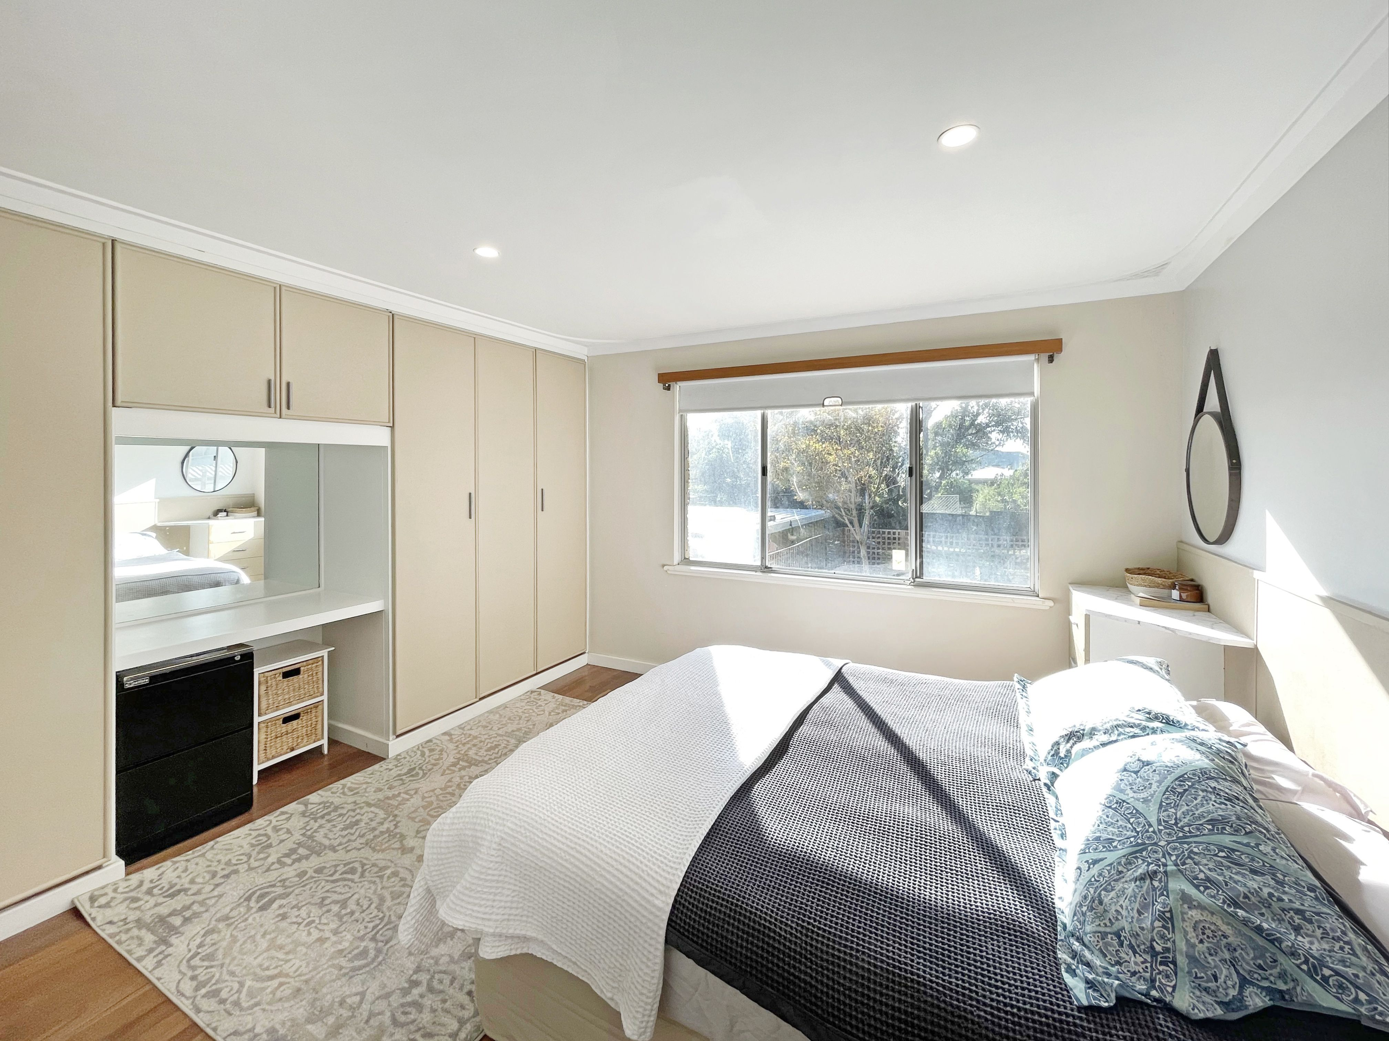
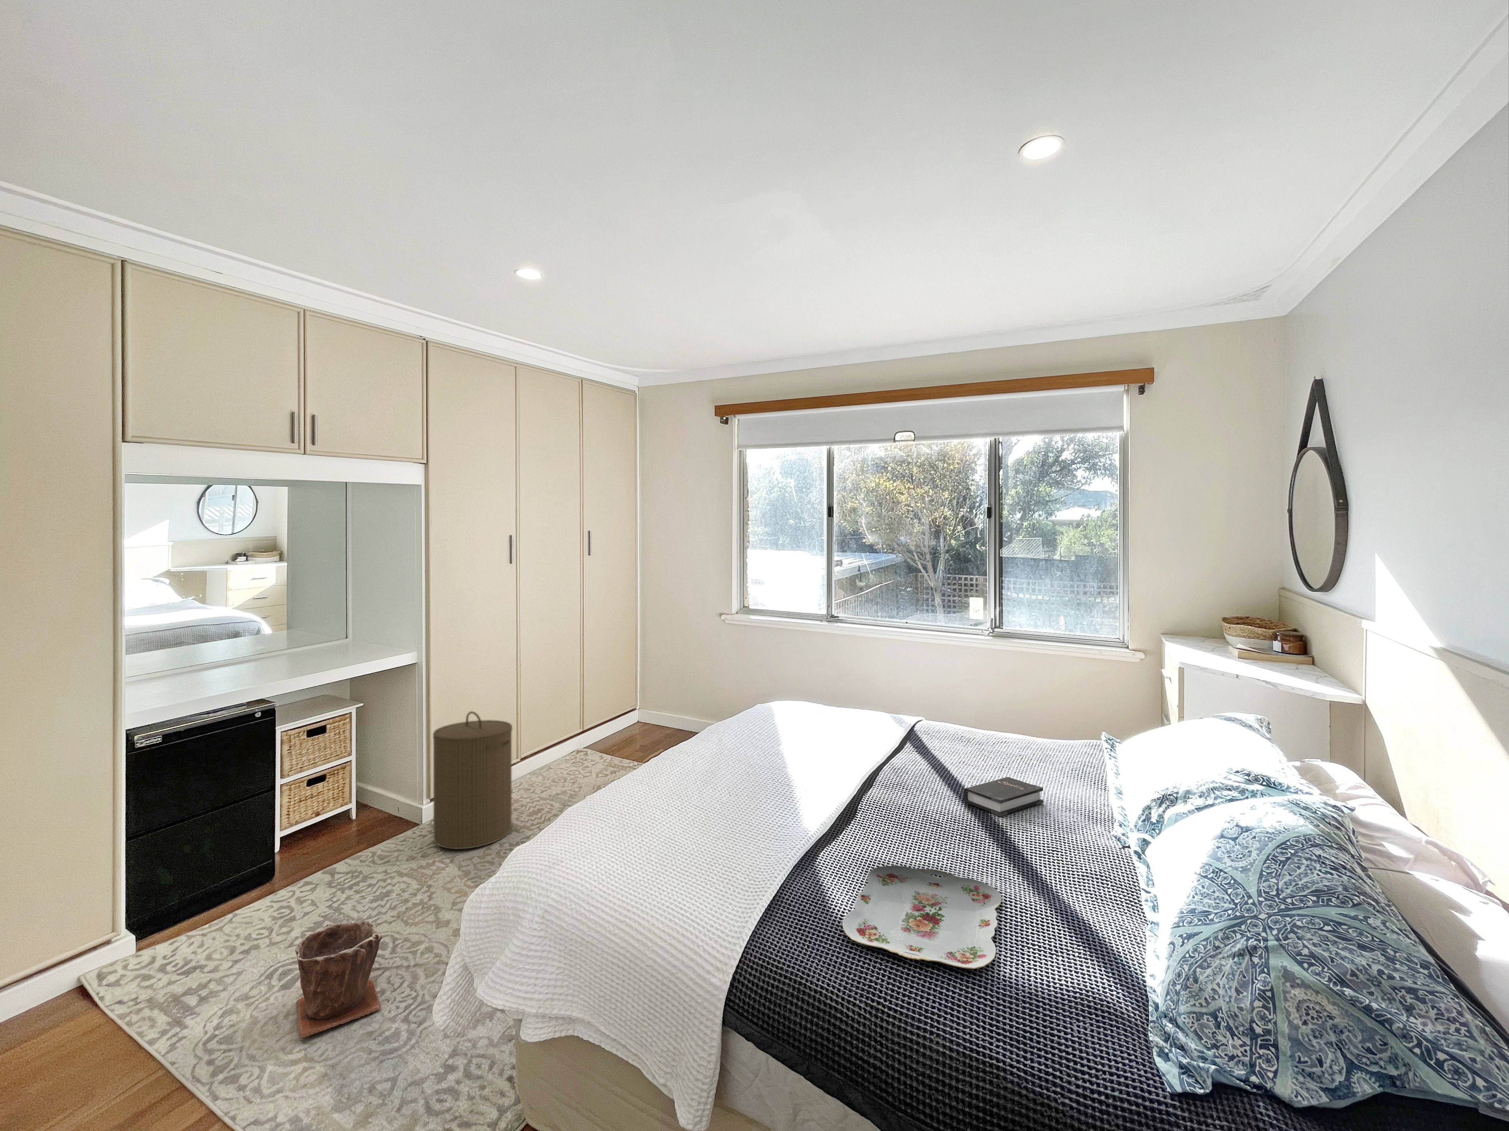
+ plant pot [295,921,383,1040]
+ serving tray [841,865,1003,969]
+ hardback book [962,777,1043,817]
+ laundry hamper [433,710,513,849]
